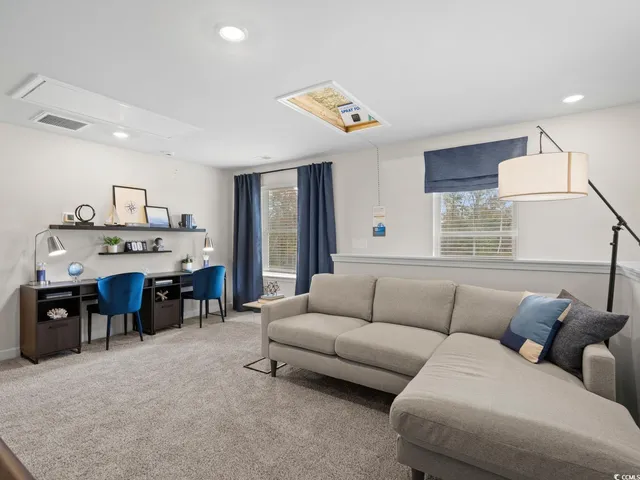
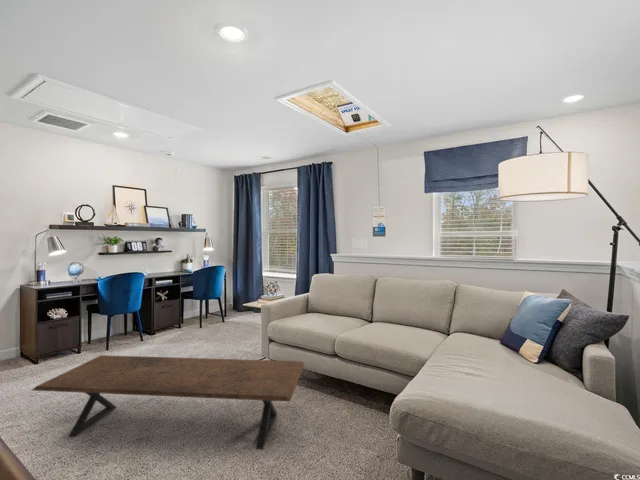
+ coffee table [31,354,306,450]
